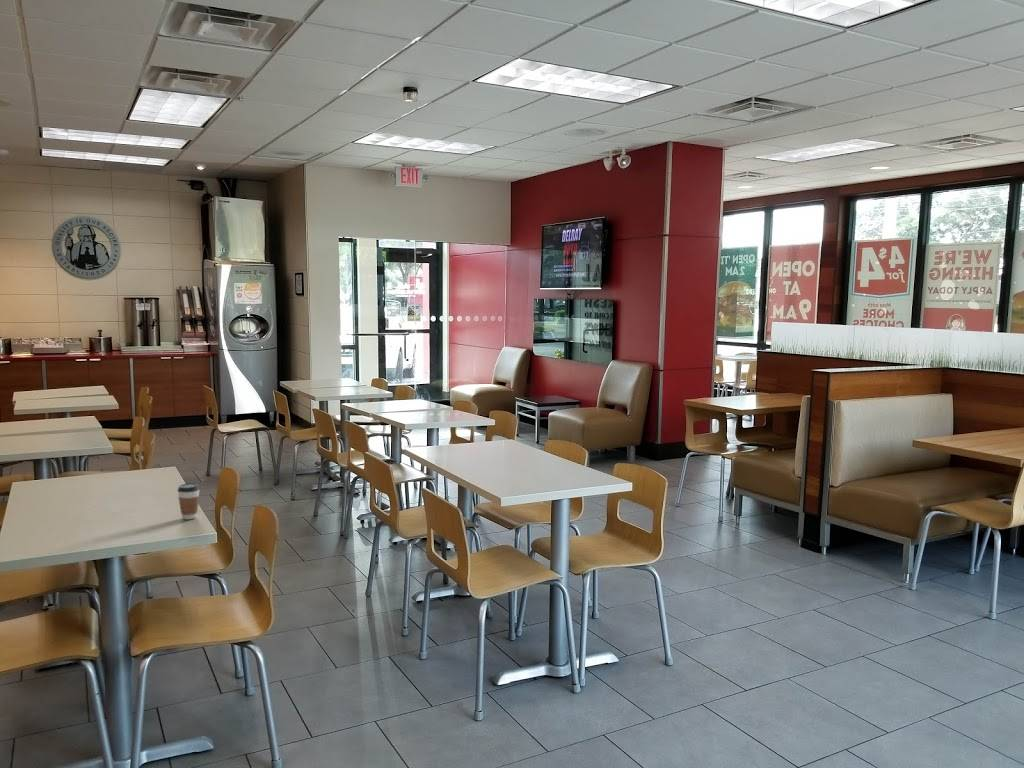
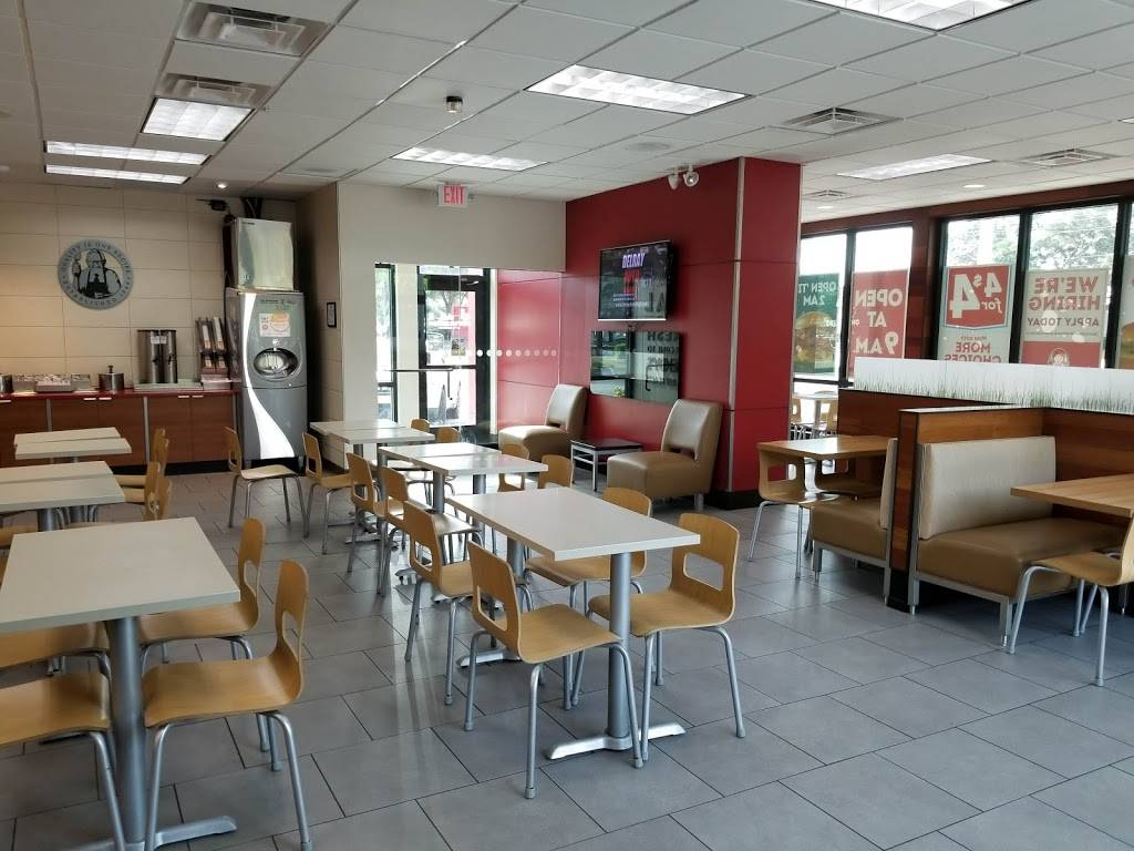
- coffee cup [176,482,201,520]
